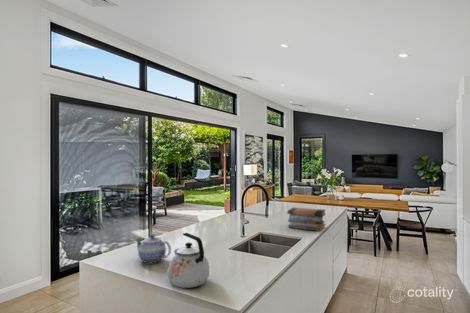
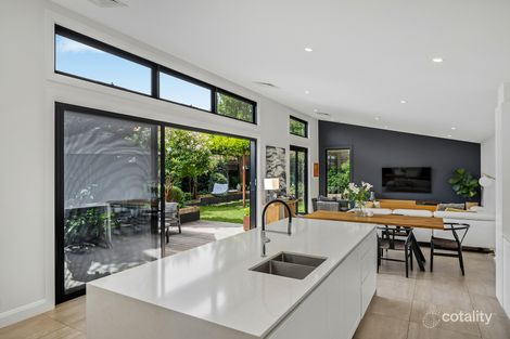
- book stack [286,207,326,233]
- kettle [167,232,210,289]
- teapot [134,233,172,265]
